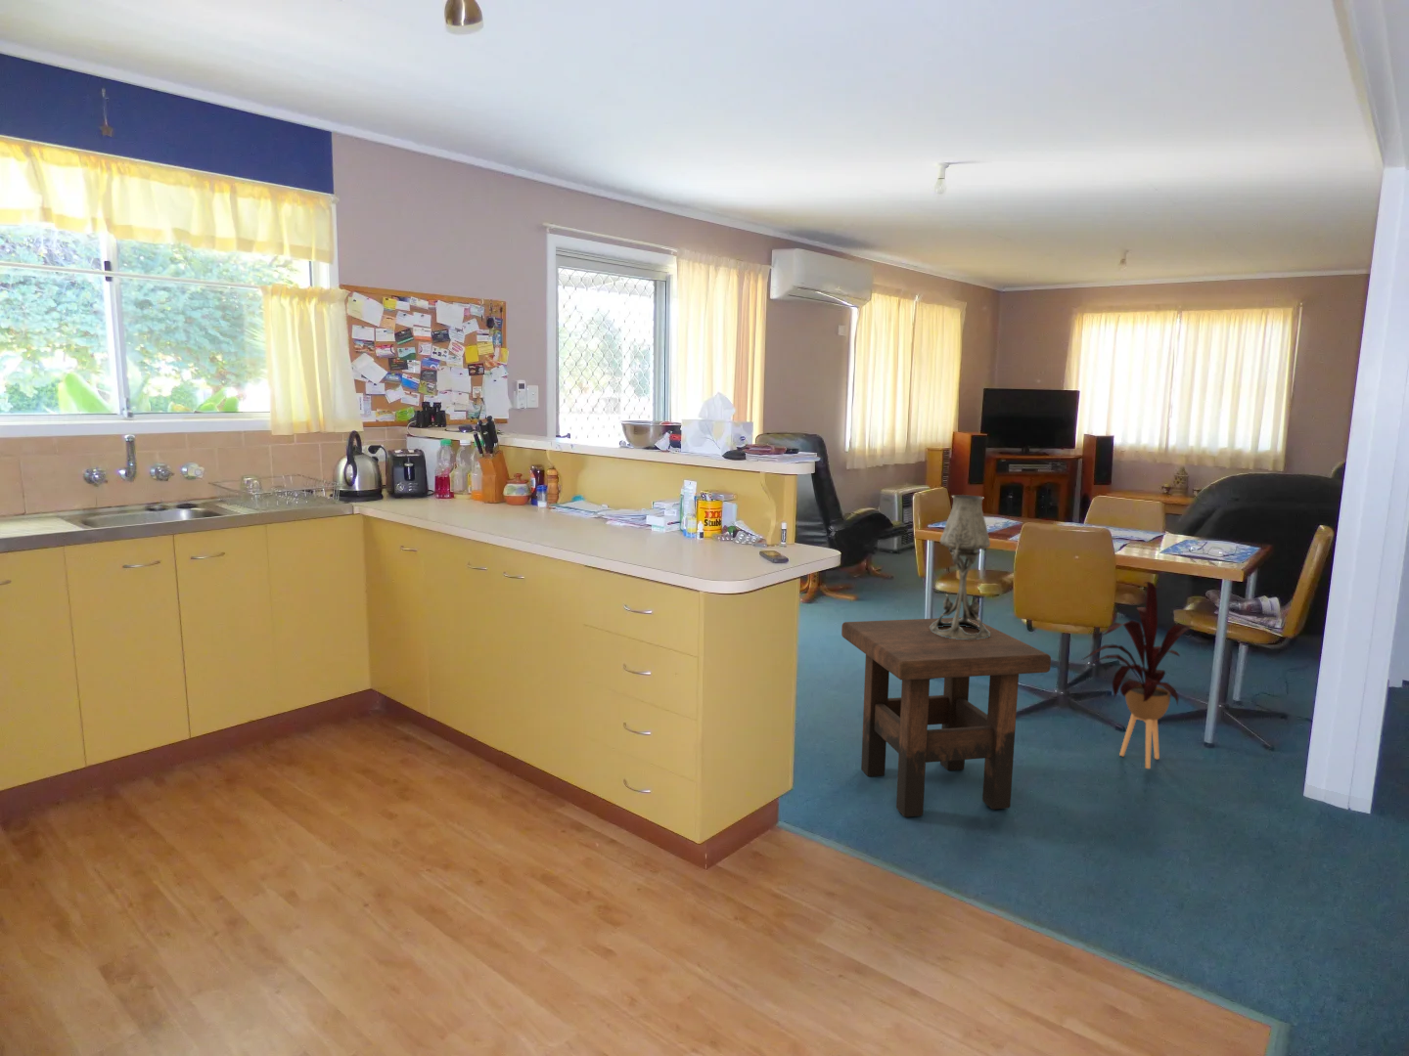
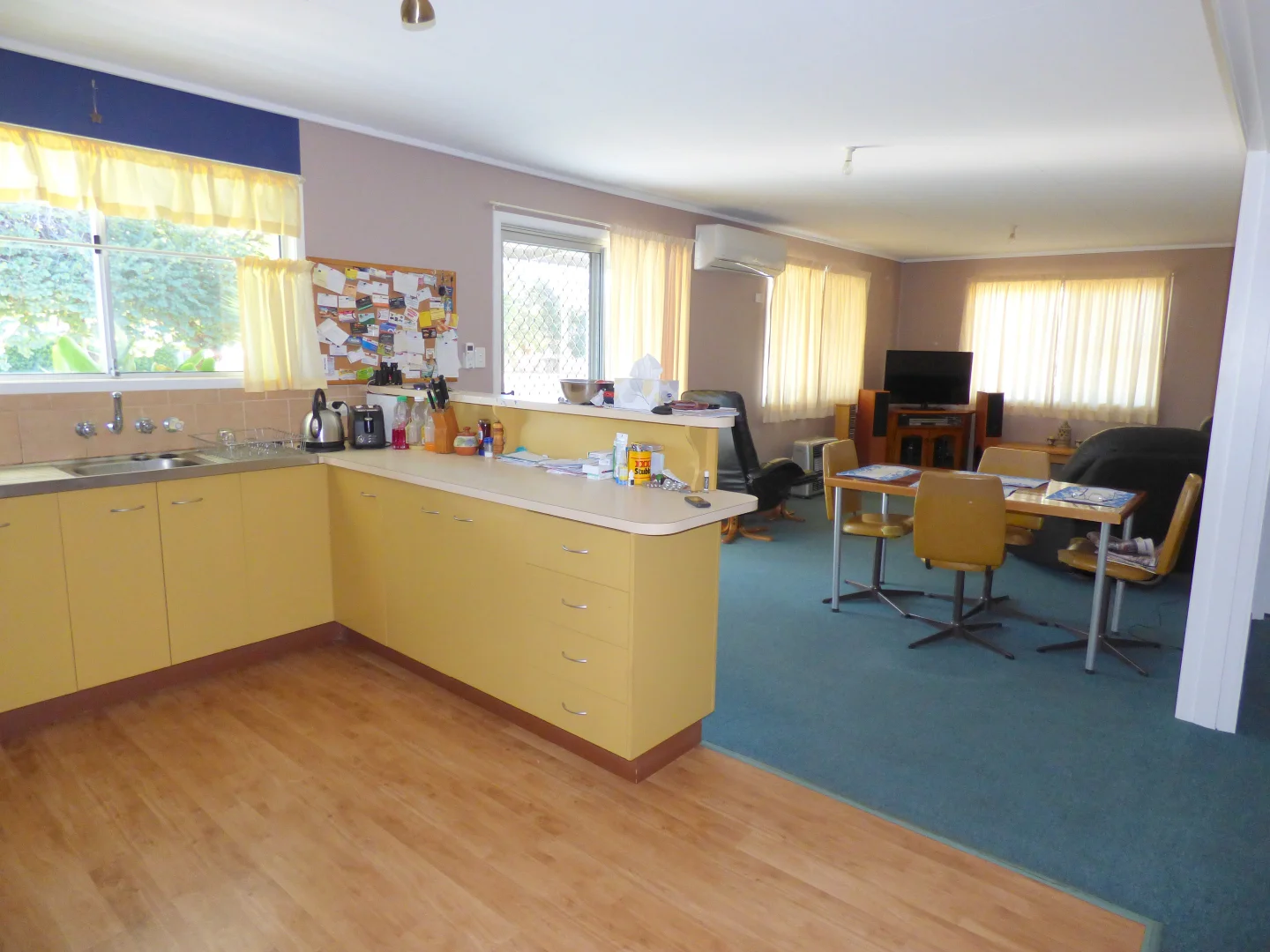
- house plant [1082,581,1194,770]
- side table [841,617,1052,819]
- table lamp [930,494,991,639]
